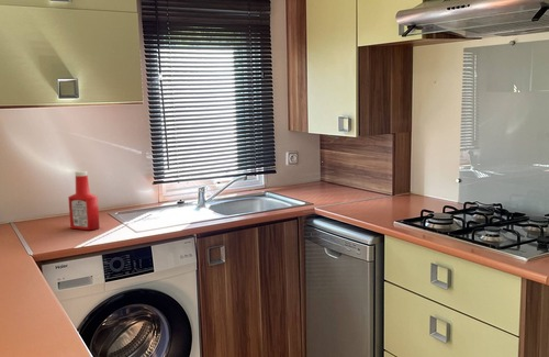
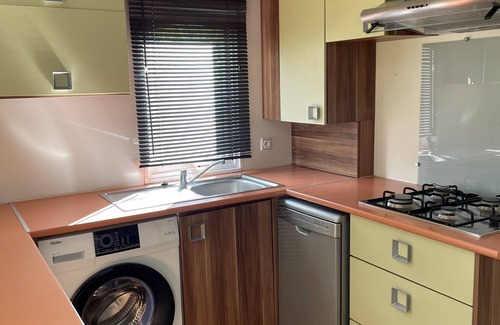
- soap bottle [67,170,101,231]
